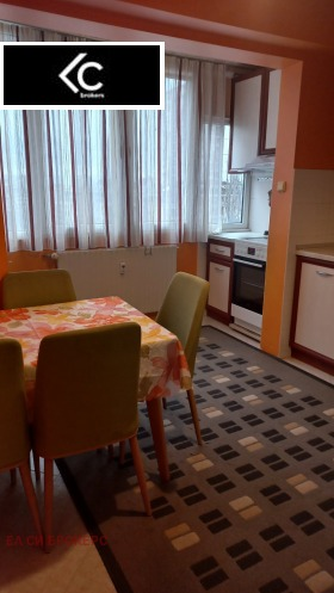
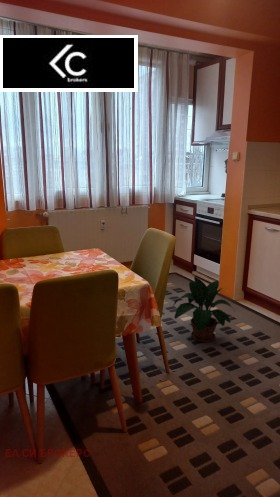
+ potted plant [172,276,235,343]
